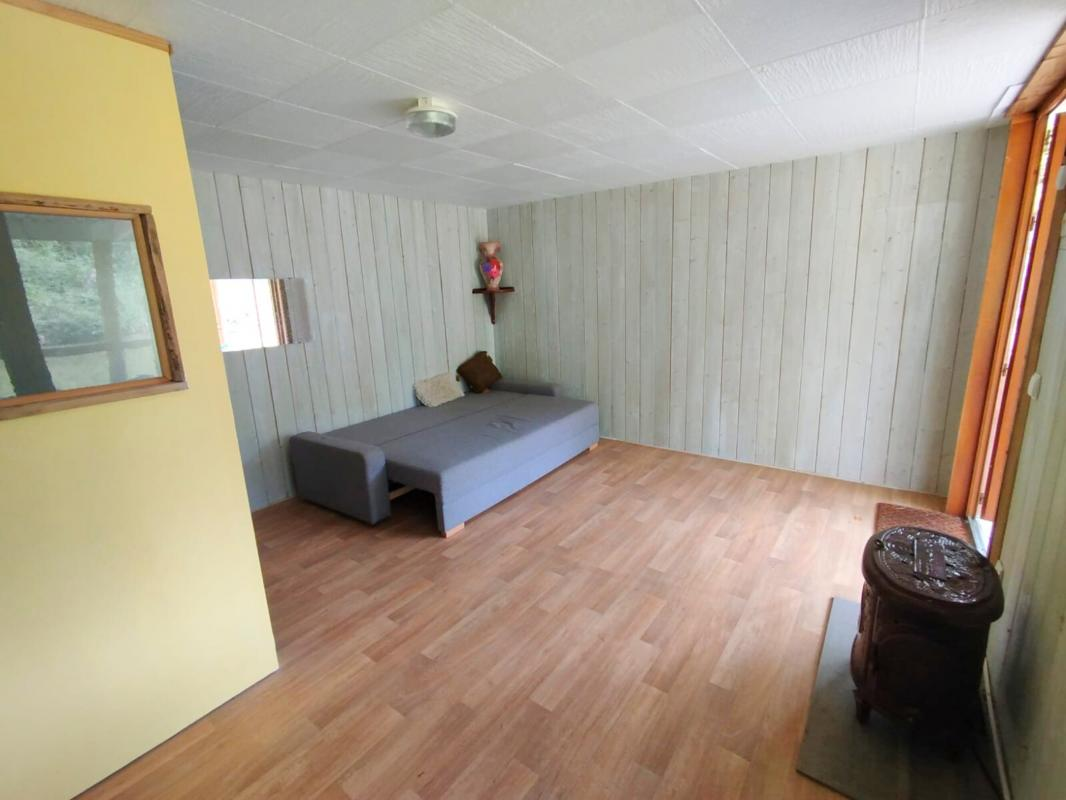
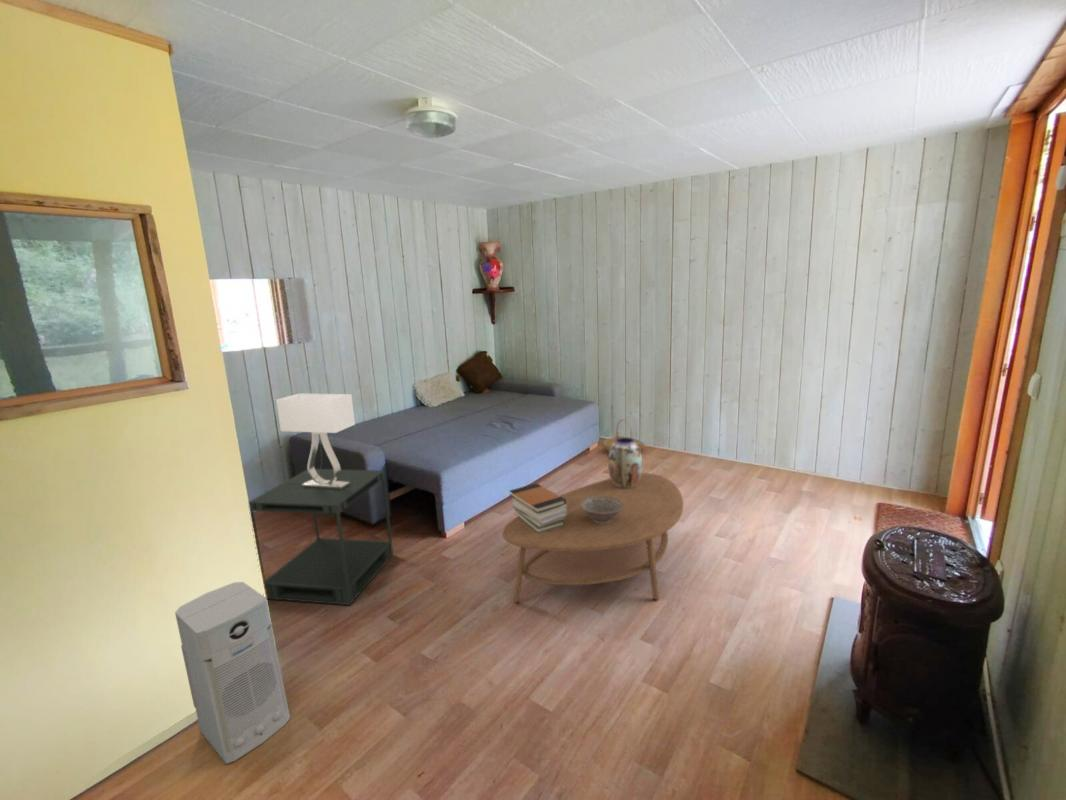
+ air purifier [174,581,291,765]
+ coffee table [502,472,684,604]
+ vase [607,437,643,489]
+ decorative bowl [580,496,624,524]
+ basket [603,419,646,453]
+ table lamp [275,392,356,489]
+ side table [248,468,394,606]
+ book stack [508,482,567,533]
